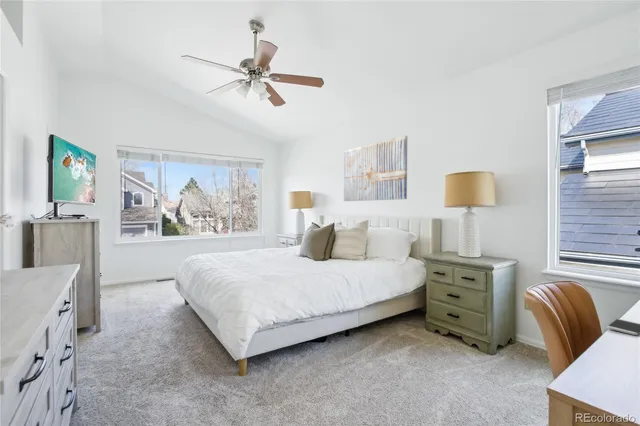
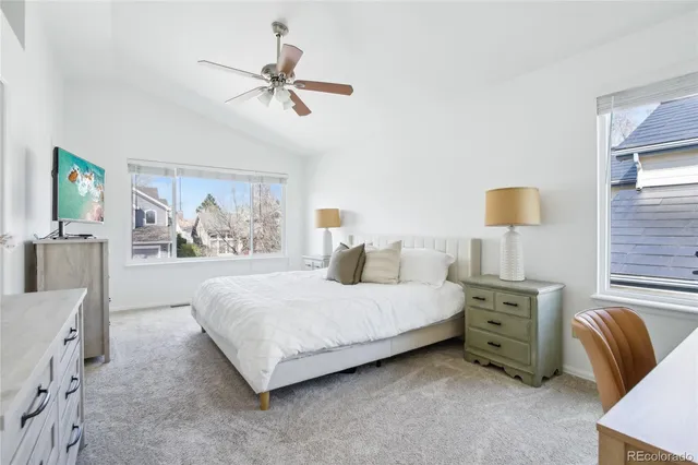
- wall art [343,135,408,202]
- smartphone [606,318,640,336]
